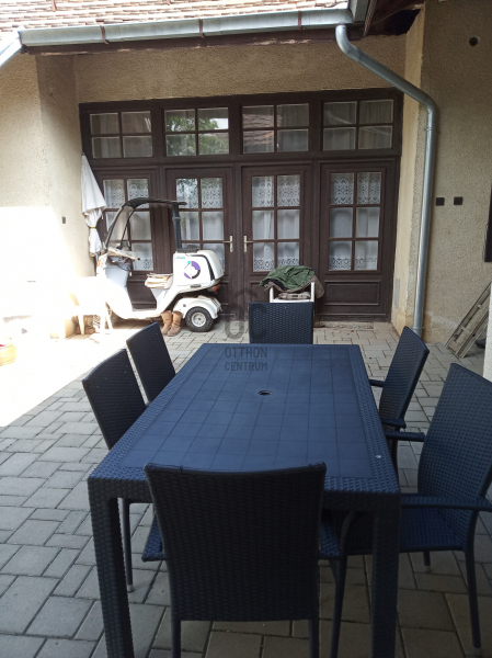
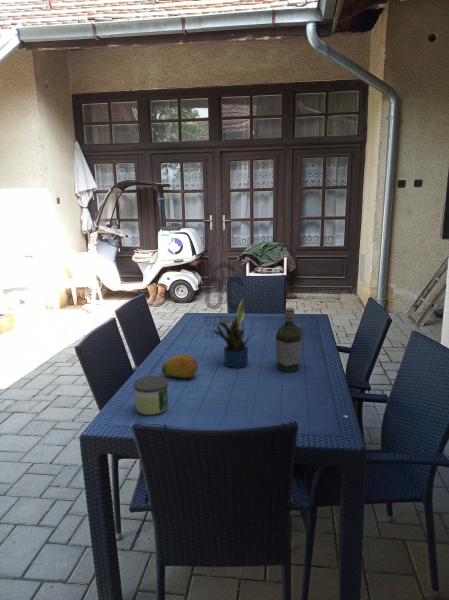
+ fruit [161,353,198,379]
+ candle [132,375,170,416]
+ bottle [275,307,303,373]
+ potted plant [212,296,255,369]
